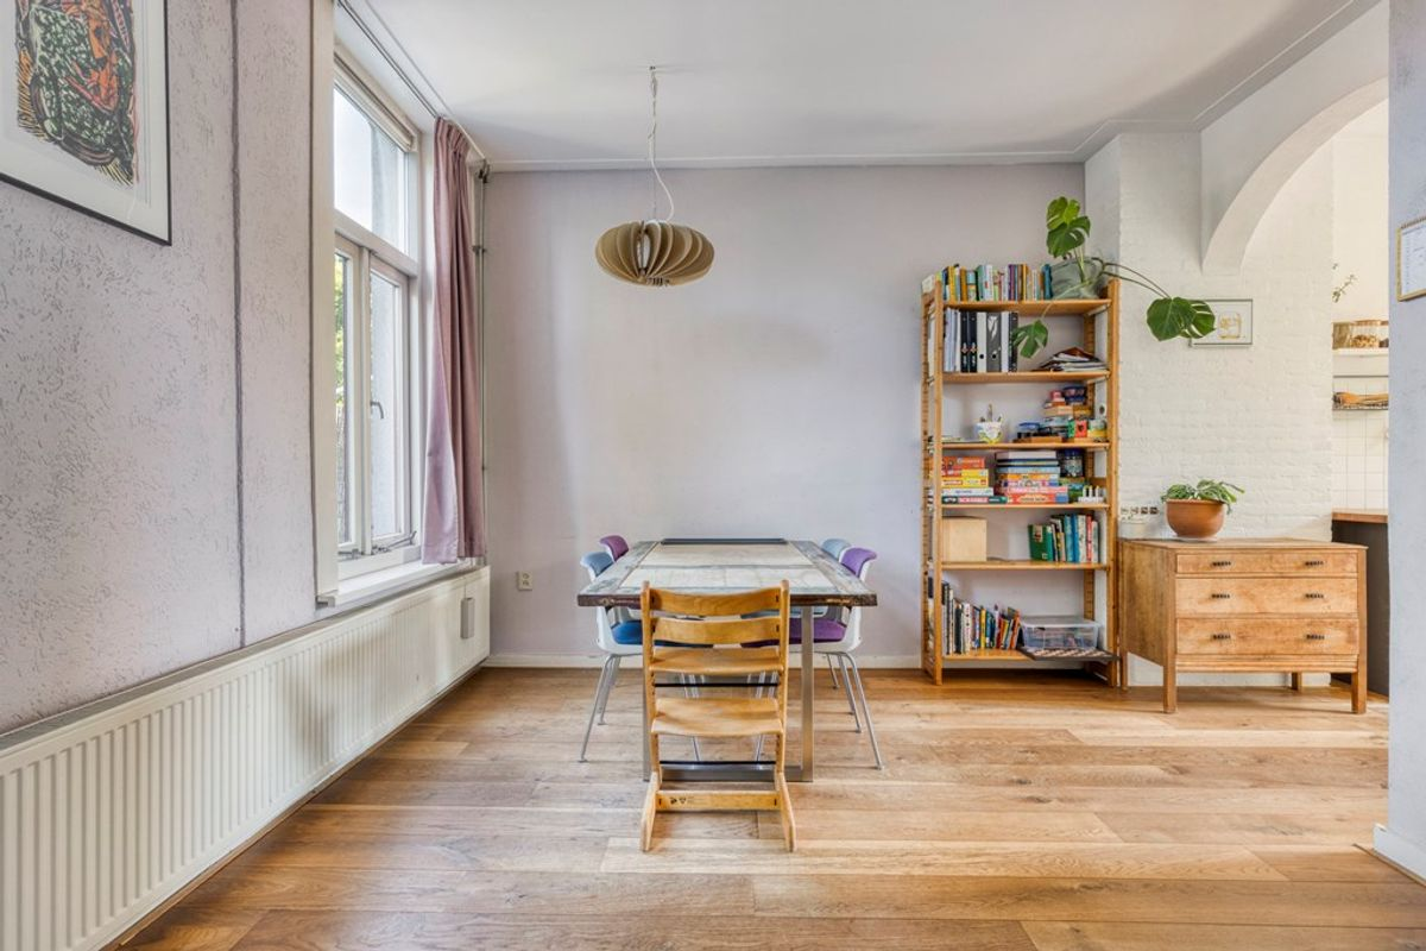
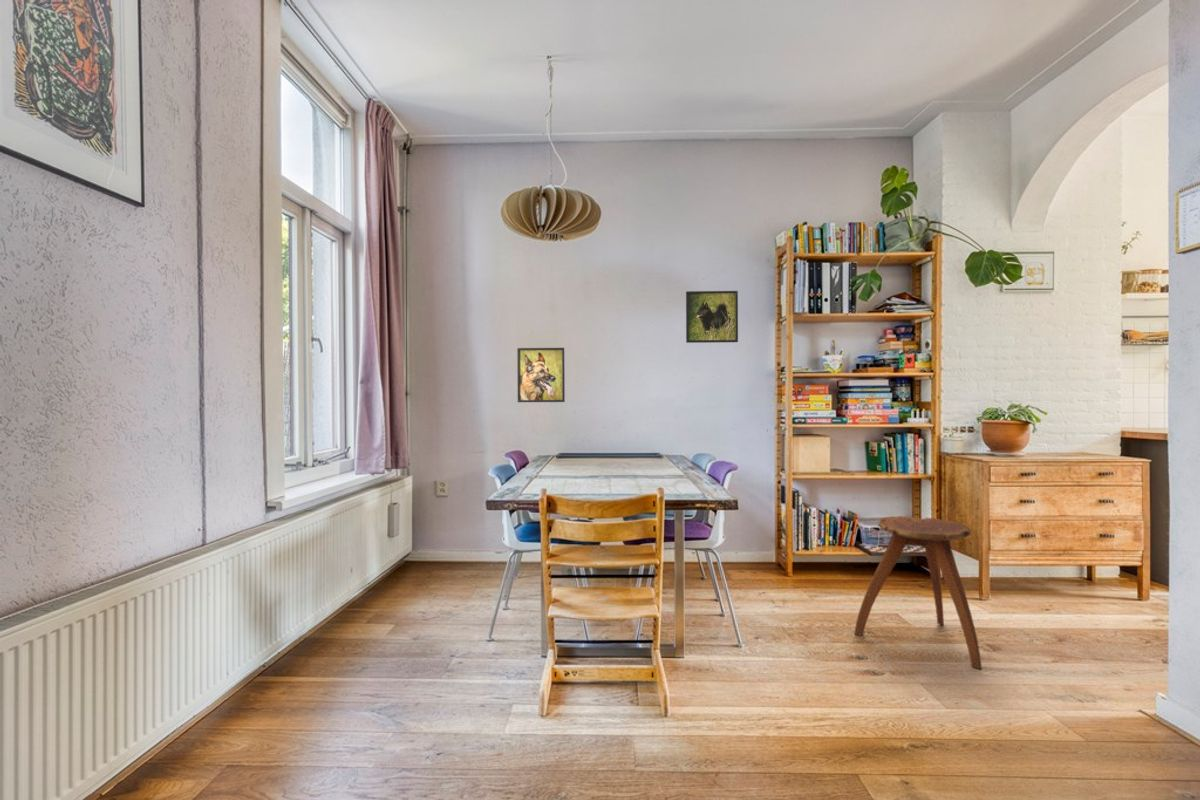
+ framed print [685,290,739,344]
+ stool [853,515,983,670]
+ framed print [516,347,566,403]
